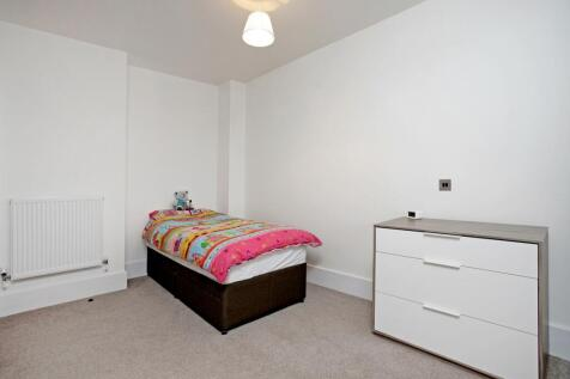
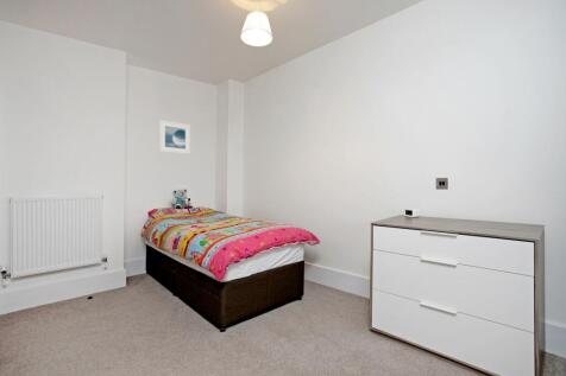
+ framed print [158,119,191,155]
